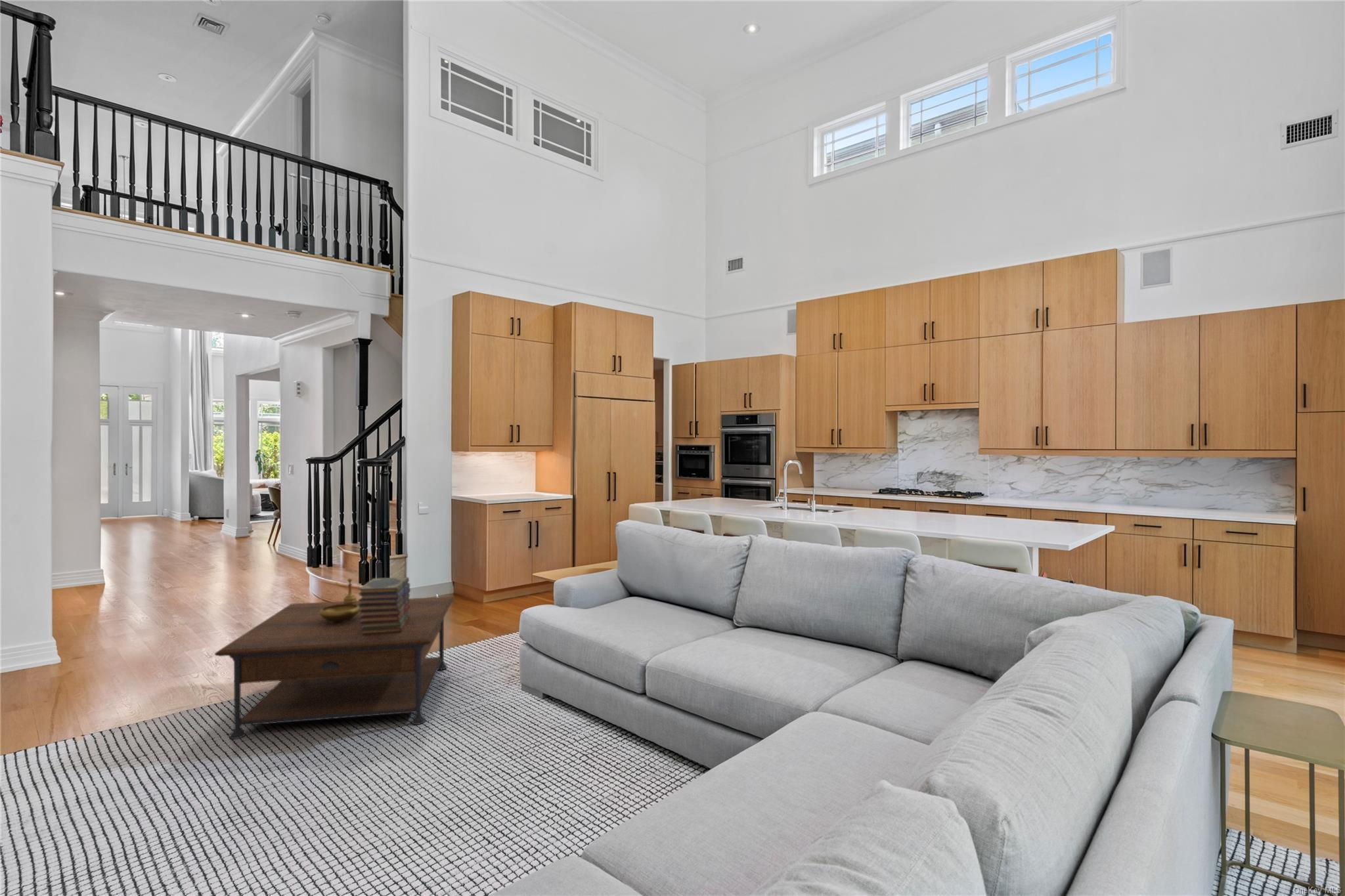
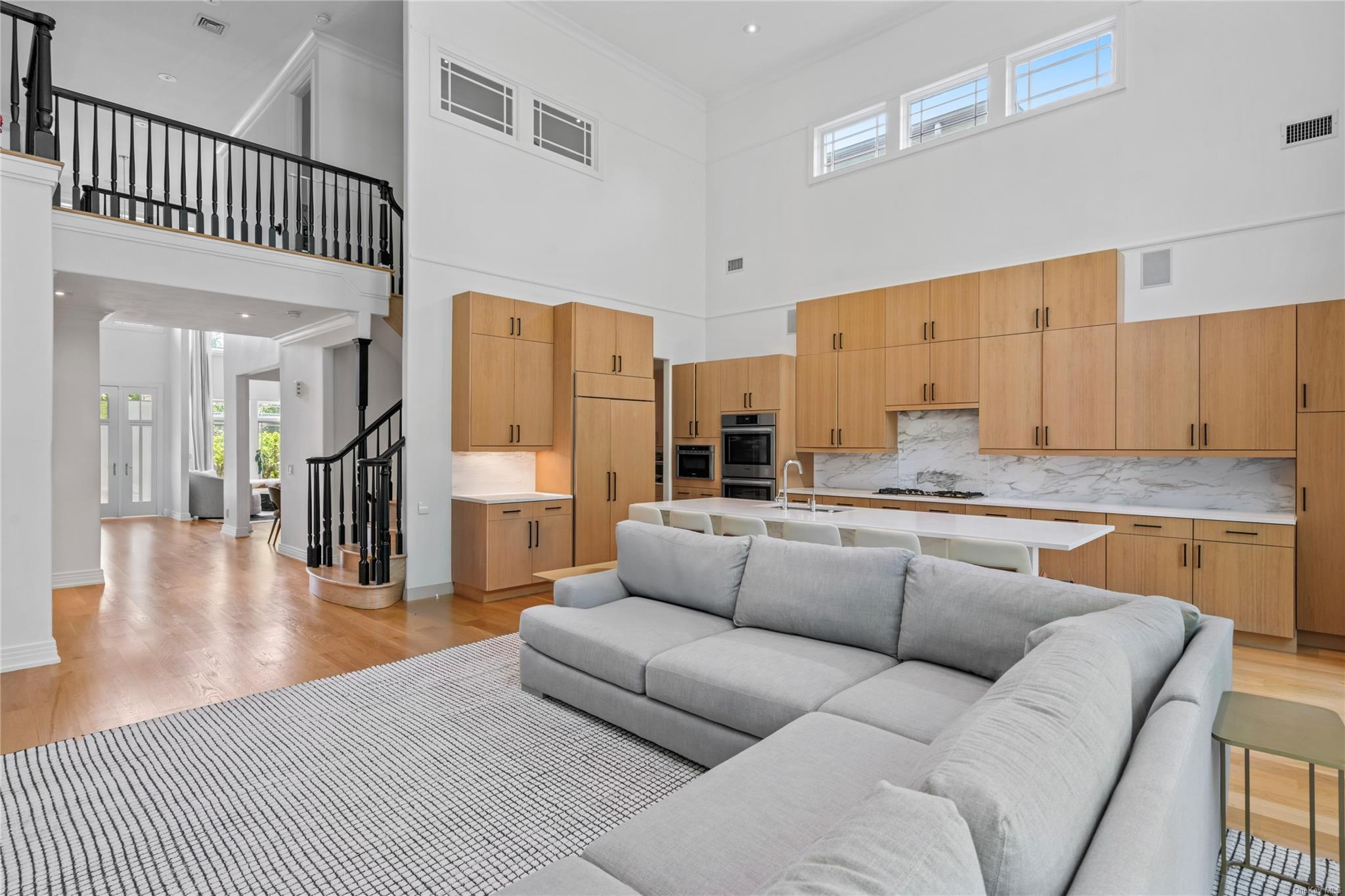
- book stack [358,576,411,635]
- coffee table [214,596,454,740]
- decorative bowl [320,577,360,623]
